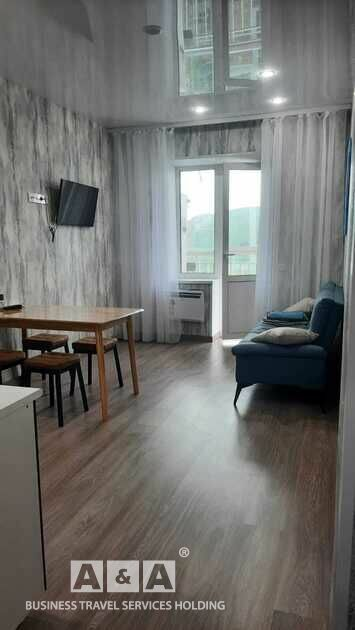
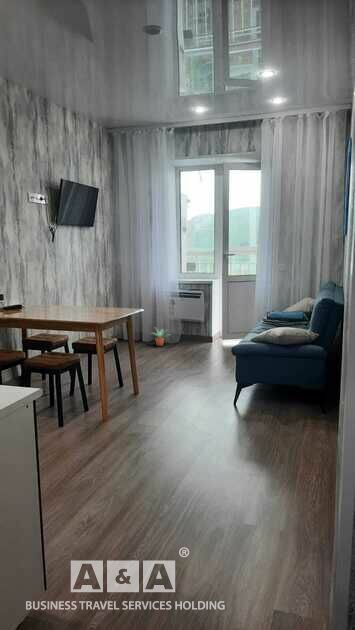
+ potted plant [149,326,171,347]
